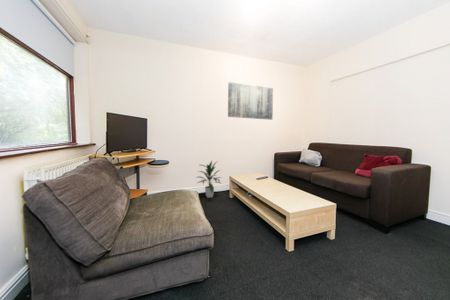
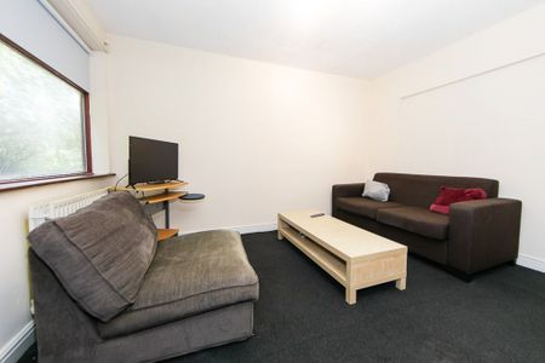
- indoor plant [194,160,222,199]
- wall art [227,81,274,121]
